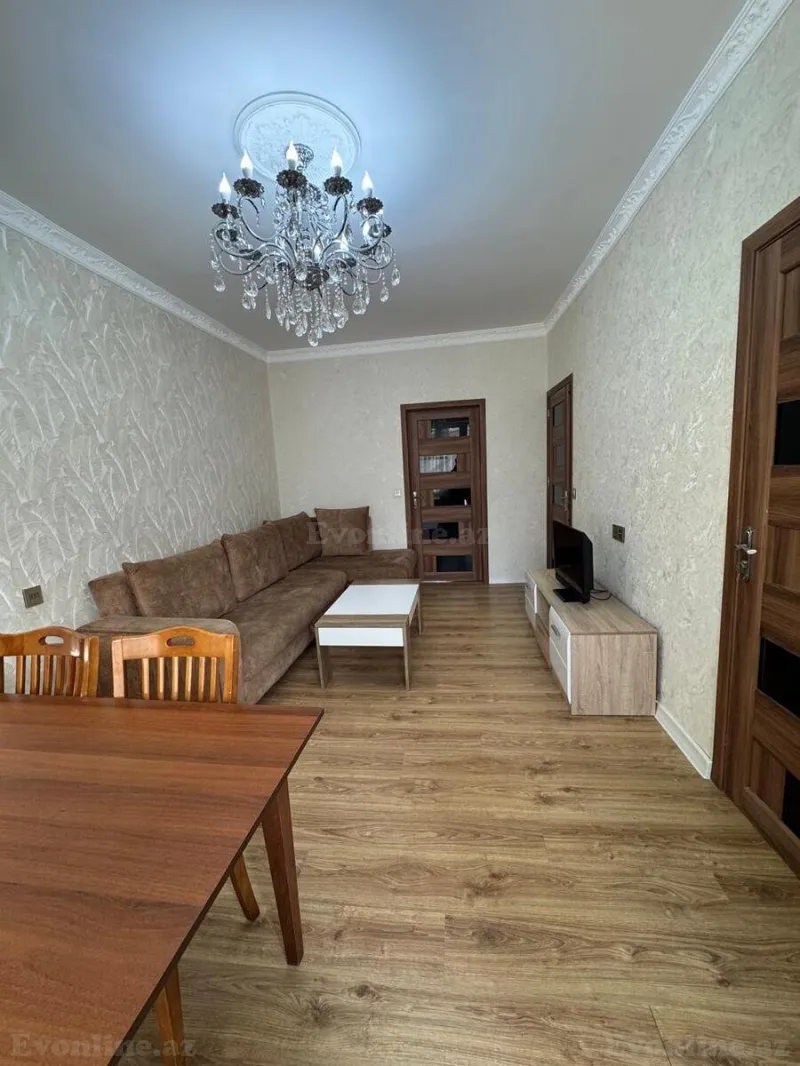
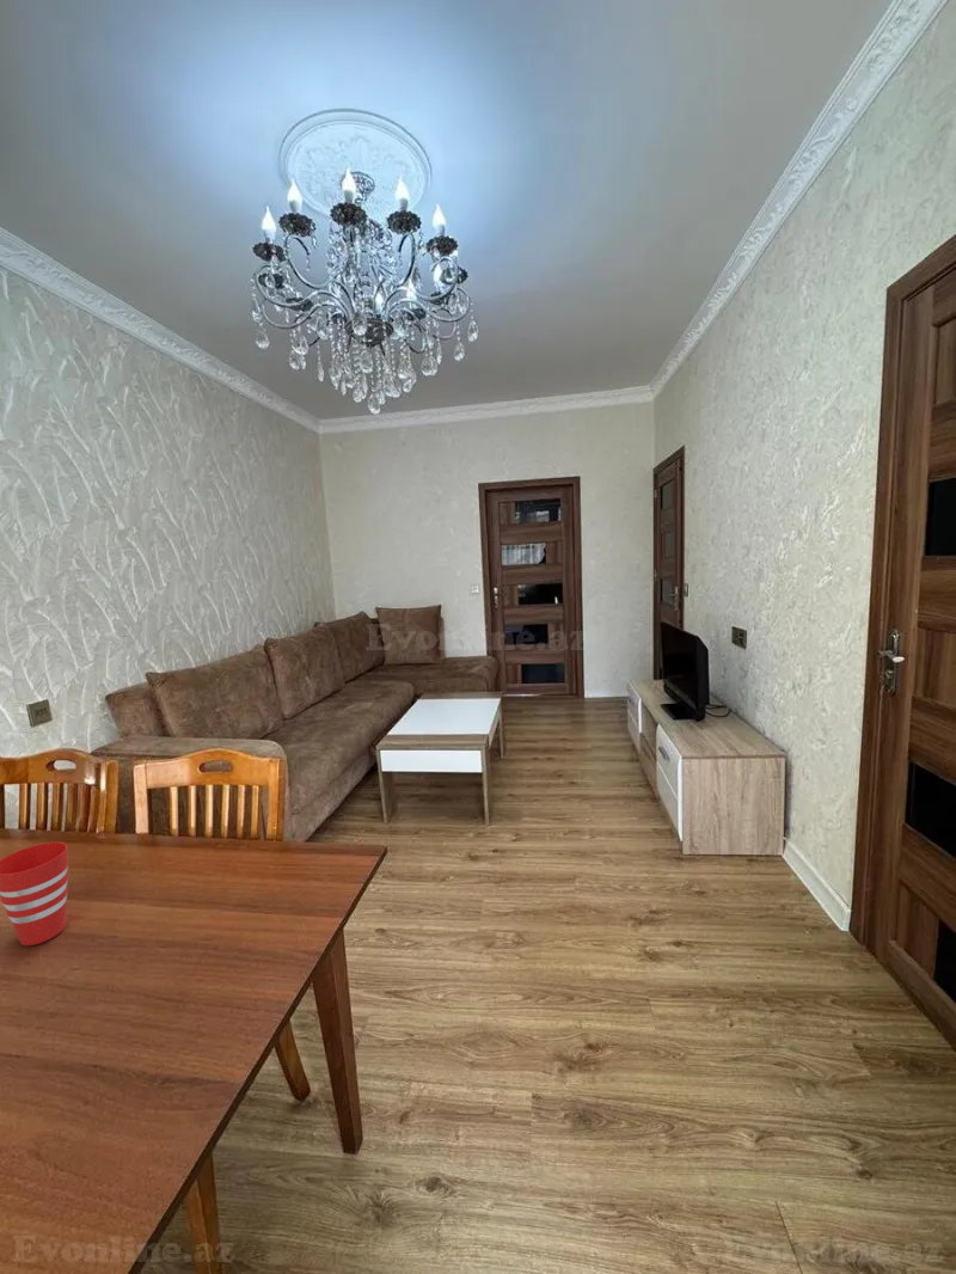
+ cup [0,841,69,947]
